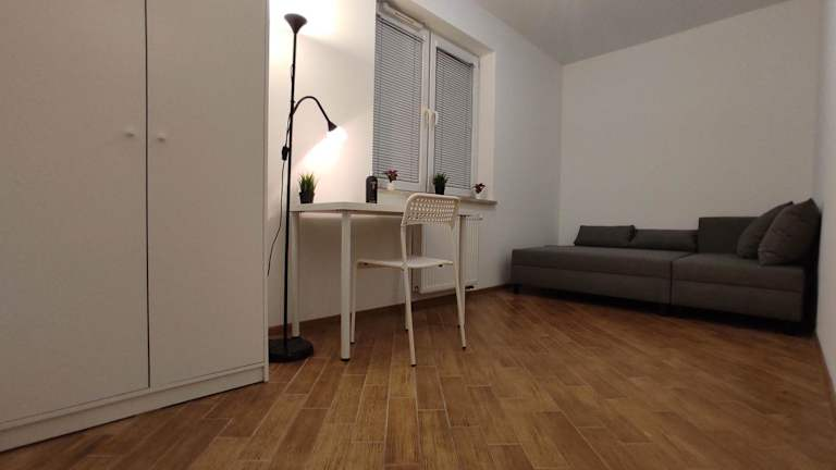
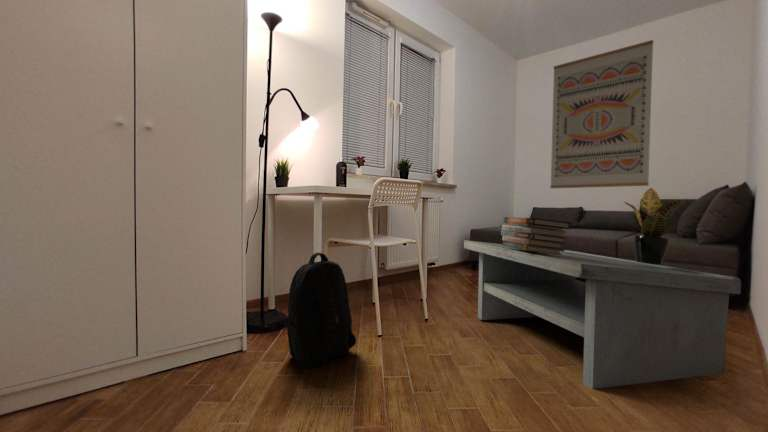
+ wall art [549,39,654,189]
+ coffee table [463,239,742,390]
+ backpack [284,251,357,369]
+ book stack [500,216,572,255]
+ potted plant [623,187,687,265]
